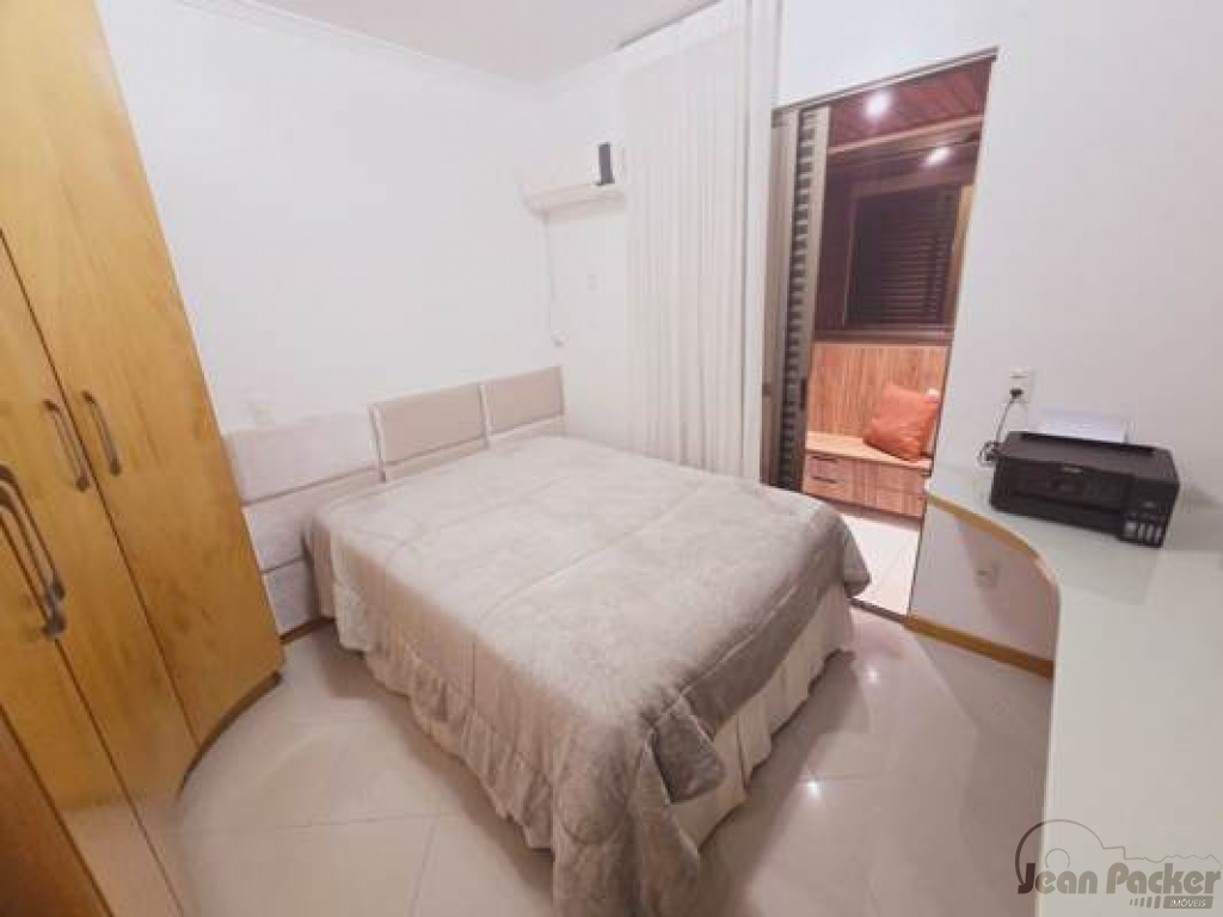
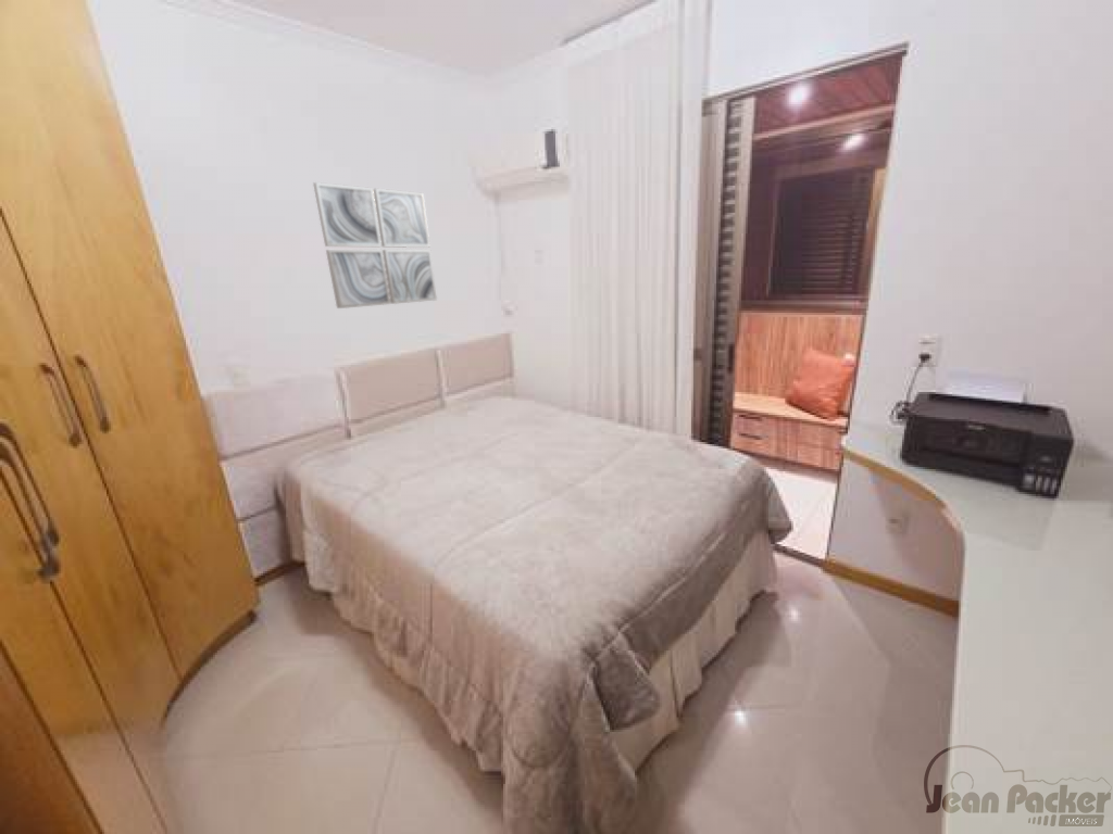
+ wall art [312,181,438,309]
